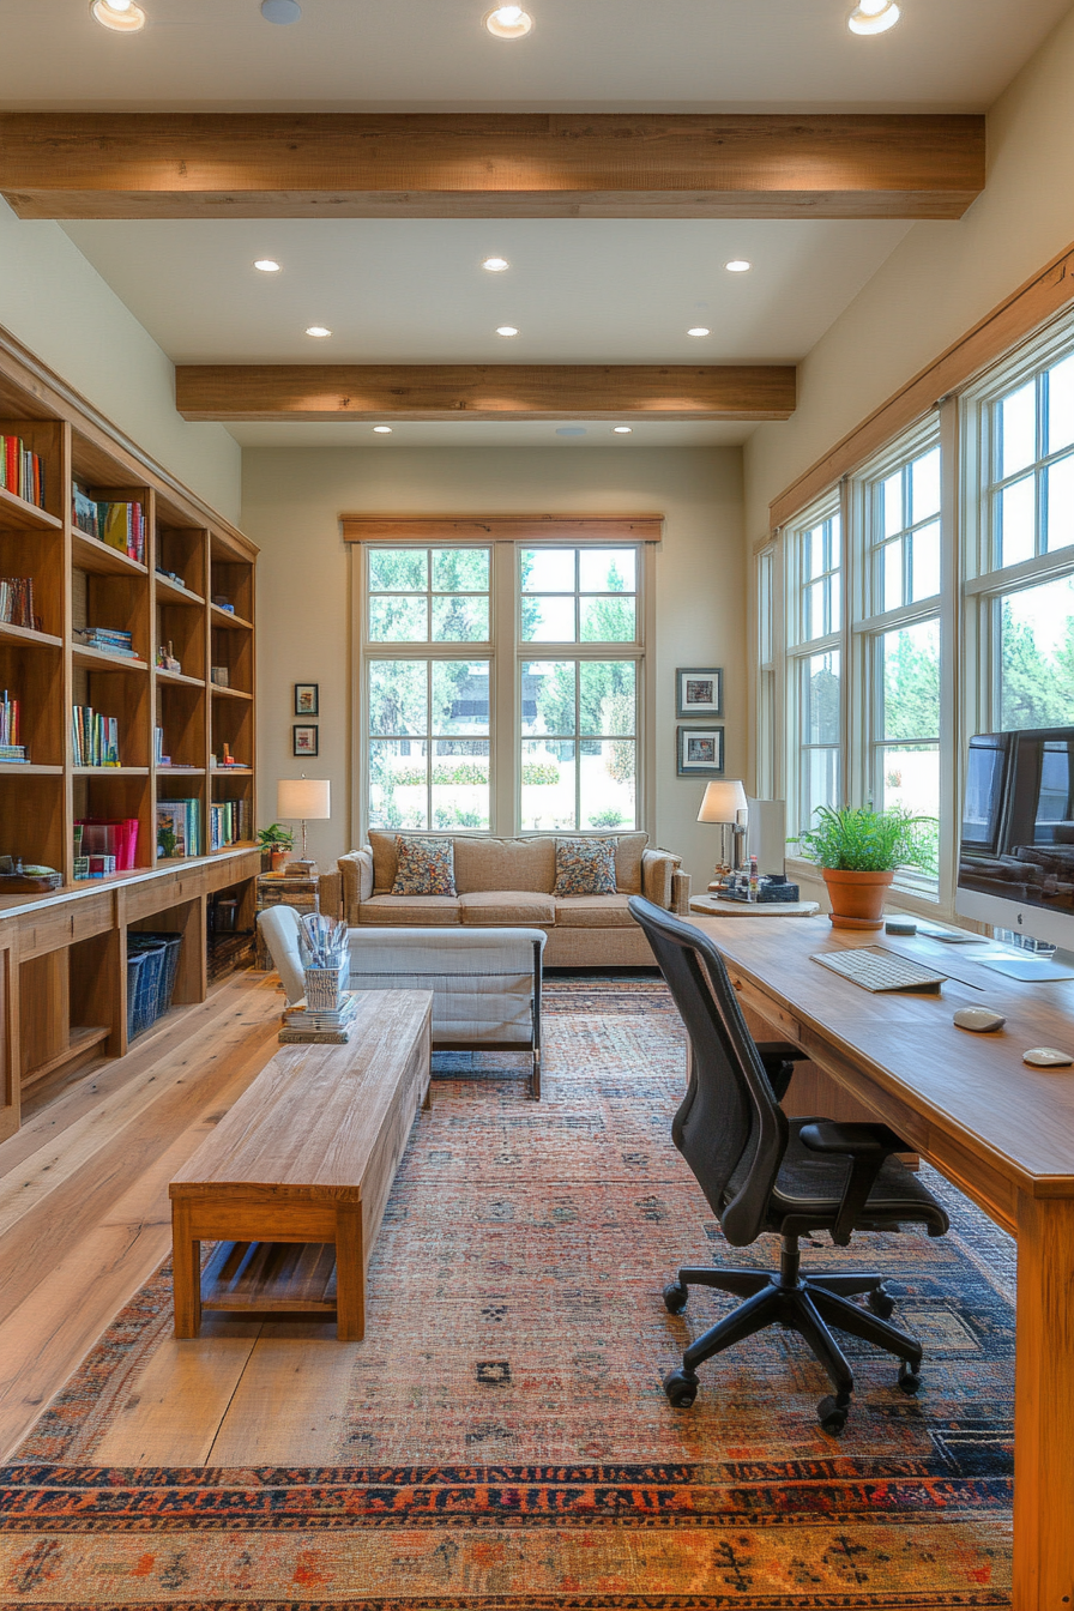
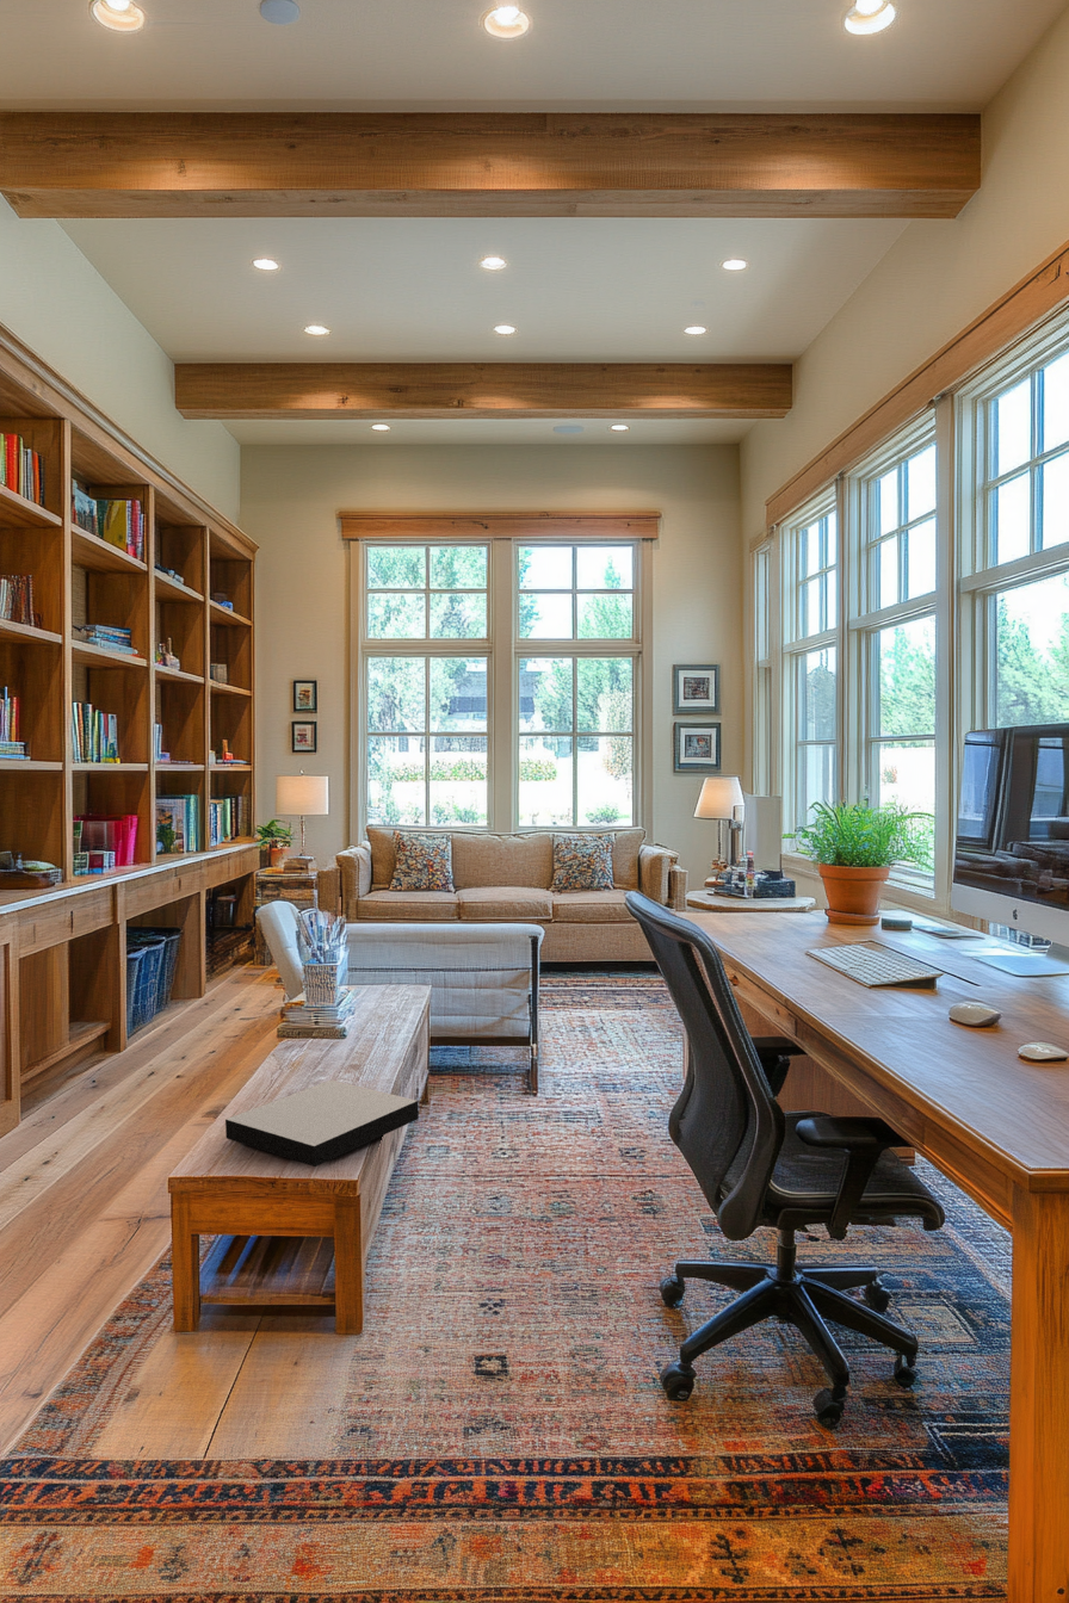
+ book [224,1079,420,1168]
